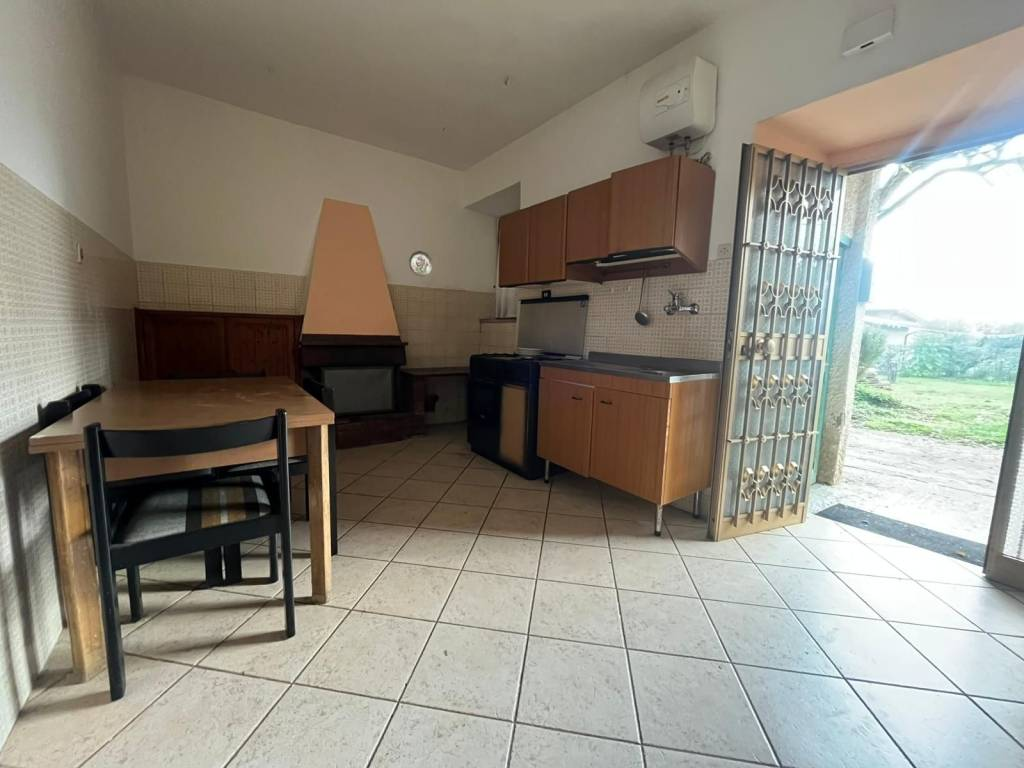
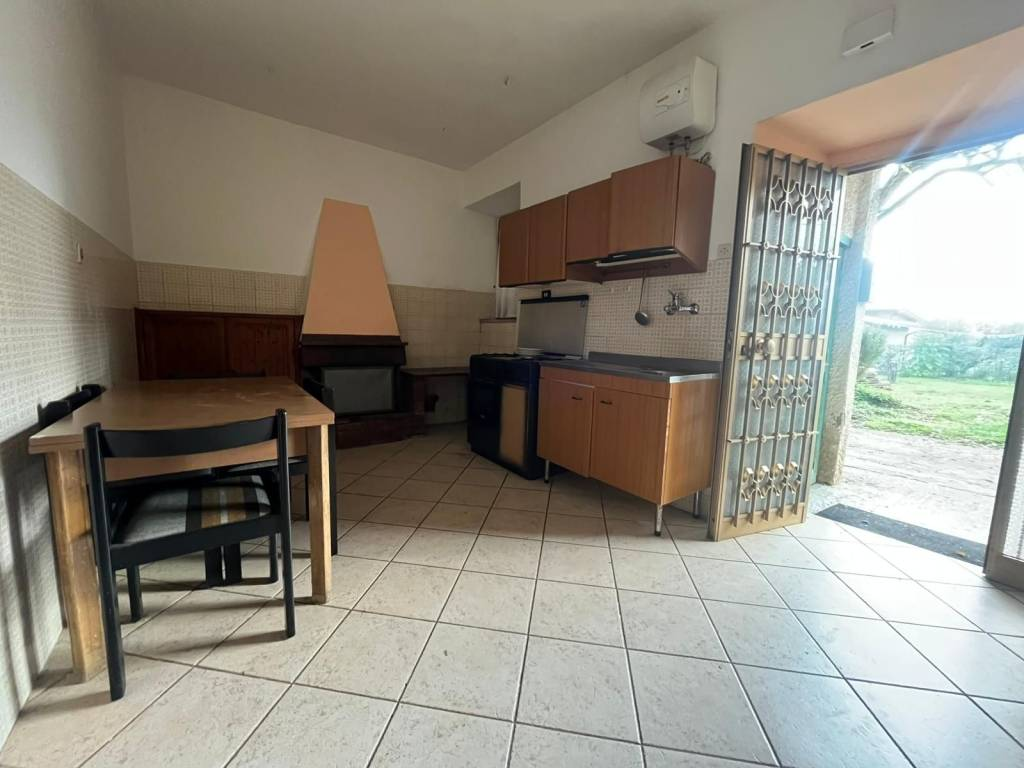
- decorative plate [408,250,434,278]
